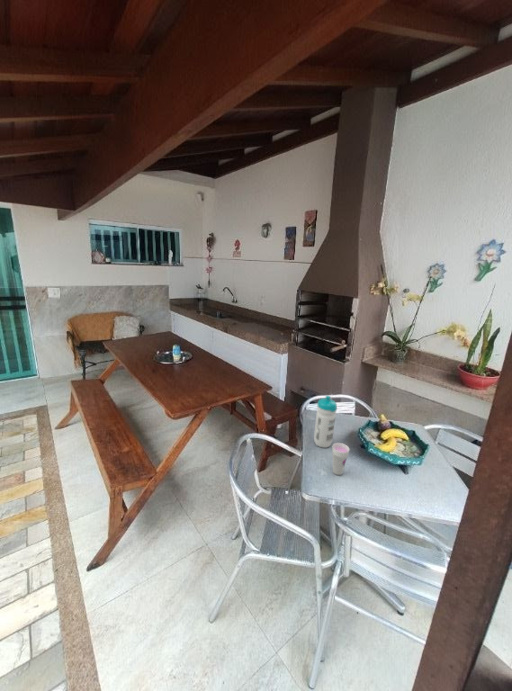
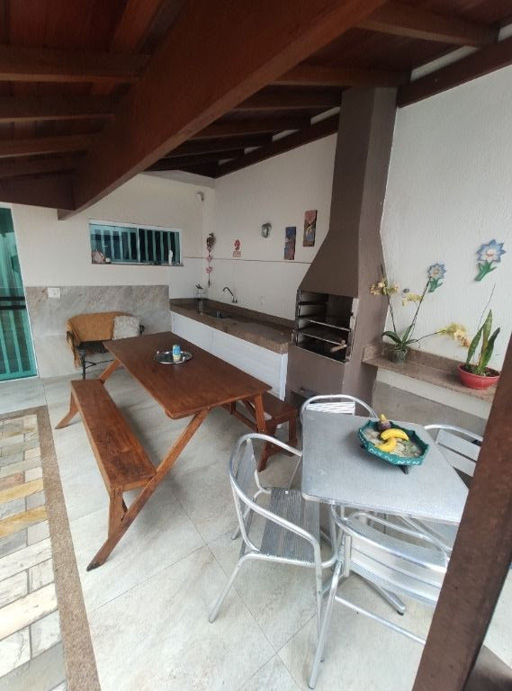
- cup [331,442,351,476]
- water bottle [313,395,338,449]
